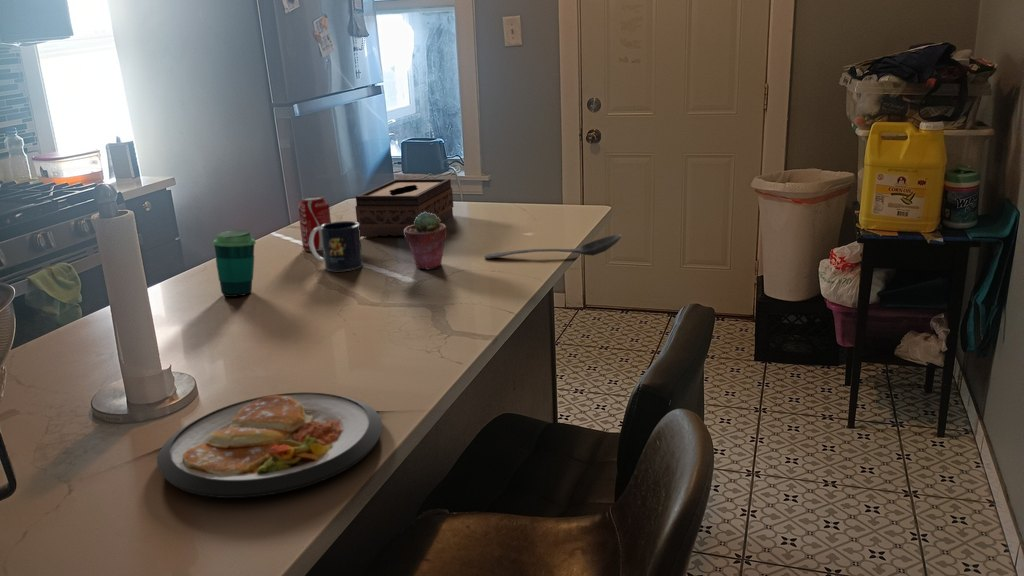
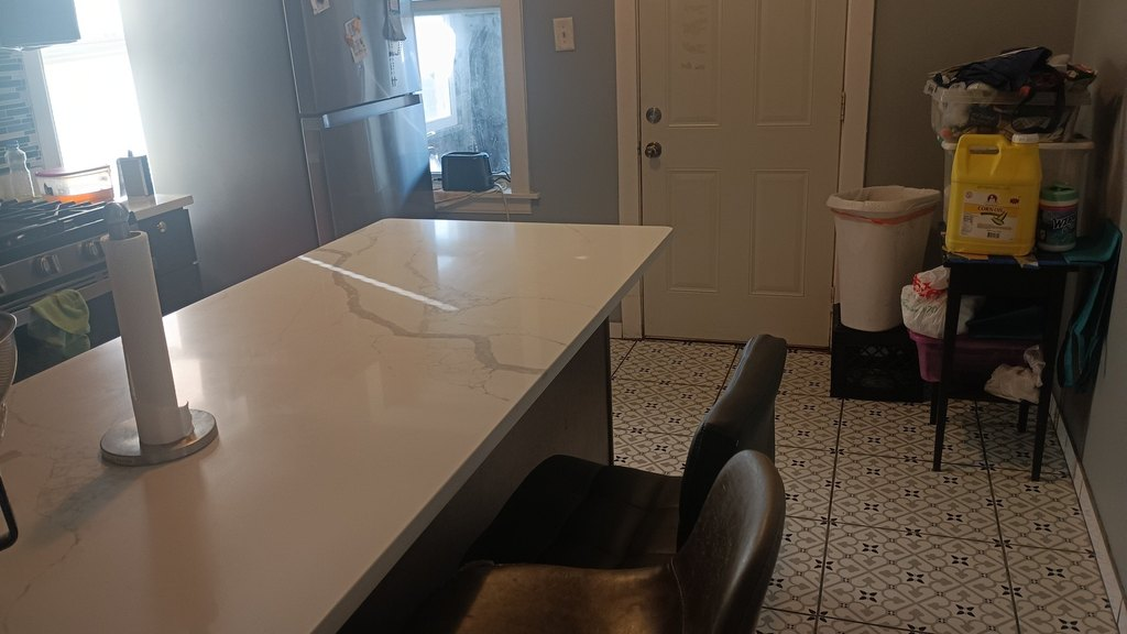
- tissue box [354,178,454,238]
- cup [212,229,257,298]
- beverage can [297,195,332,252]
- dish [156,392,383,499]
- stirrer [483,233,622,260]
- mug [309,220,364,272]
- potted succulent [404,212,448,270]
